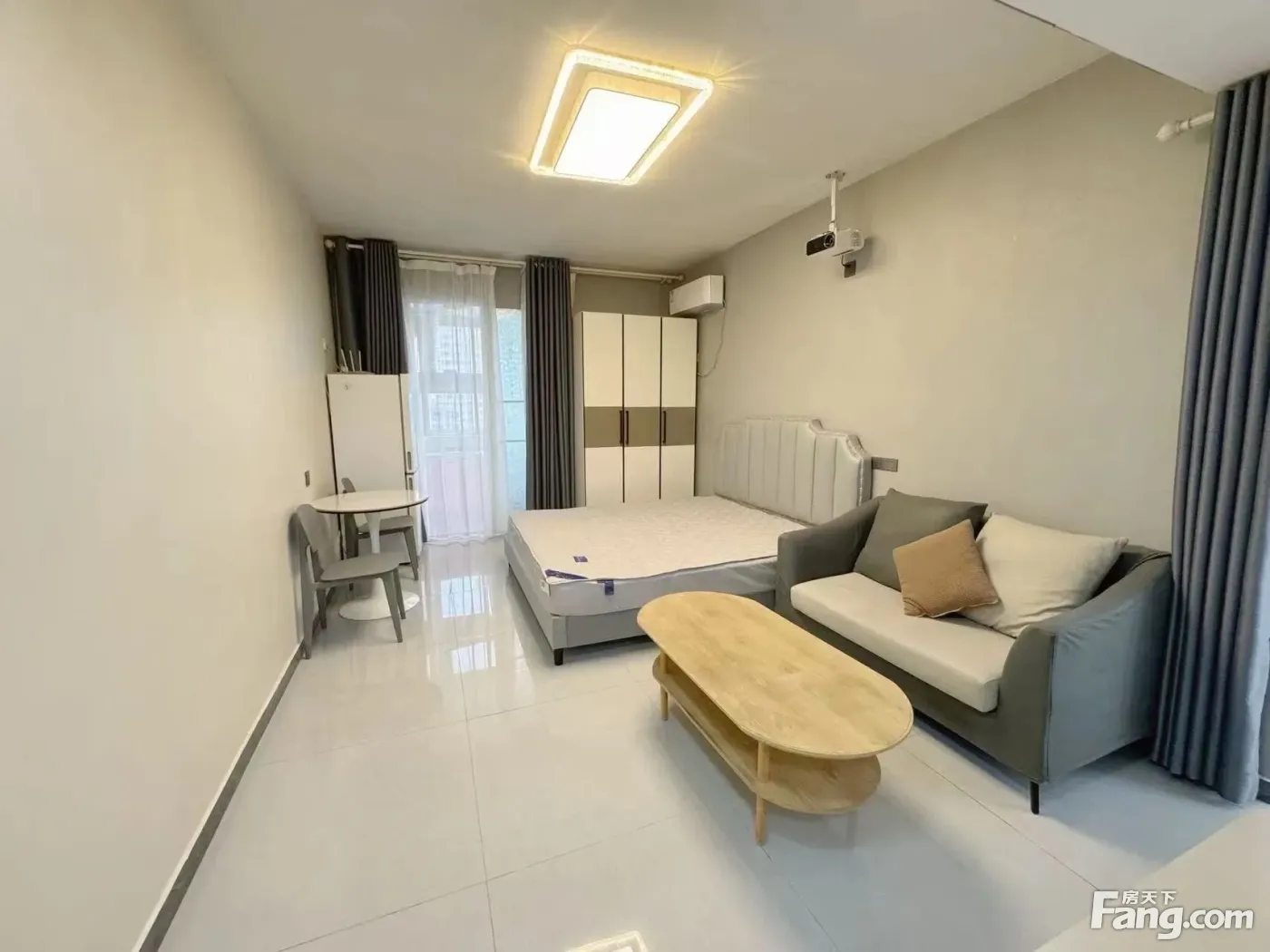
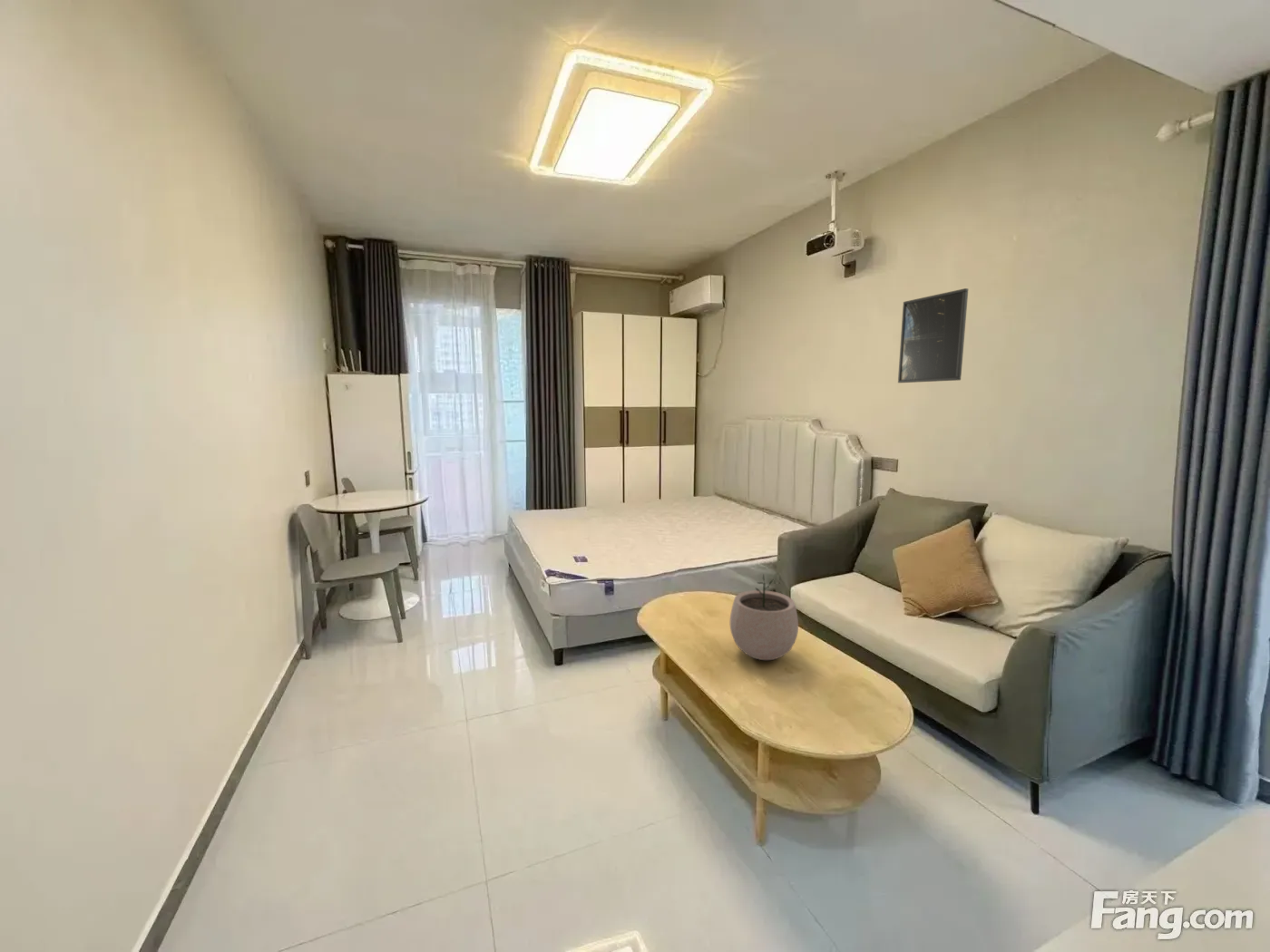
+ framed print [897,287,969,384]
+ plant pot [729,573,799,661]
